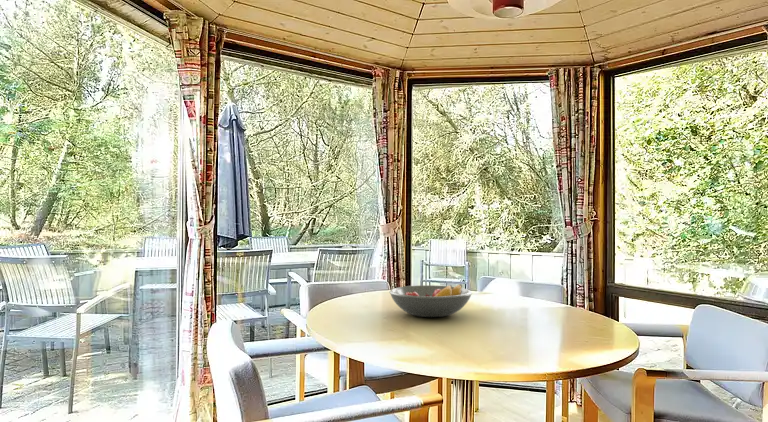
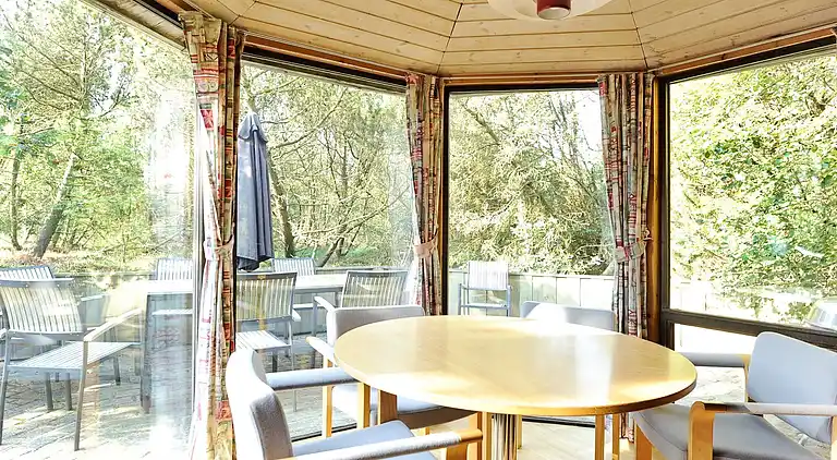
- fruit bowl [388,283,473,318]
